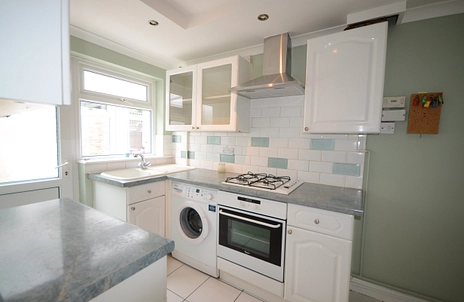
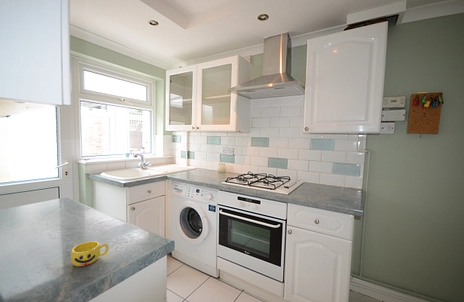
+ cup [70,240,109,267]
